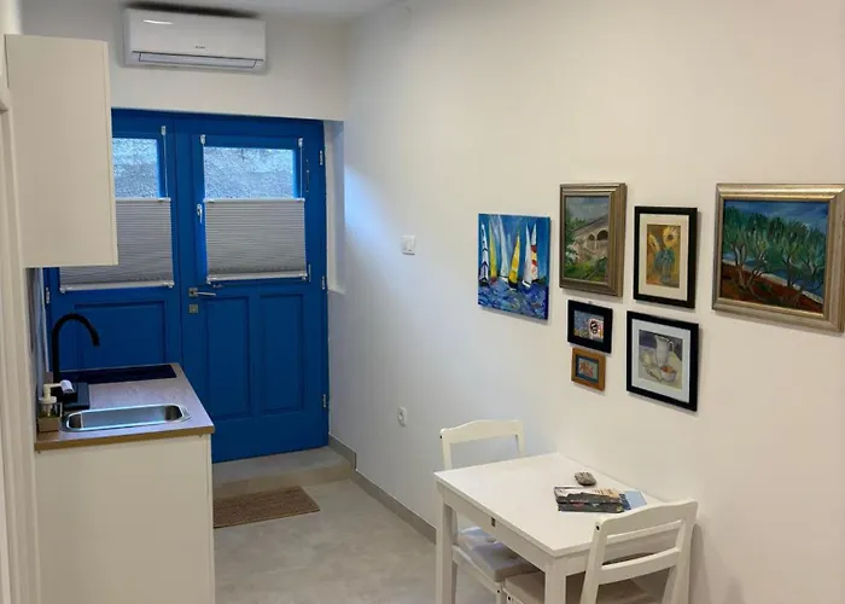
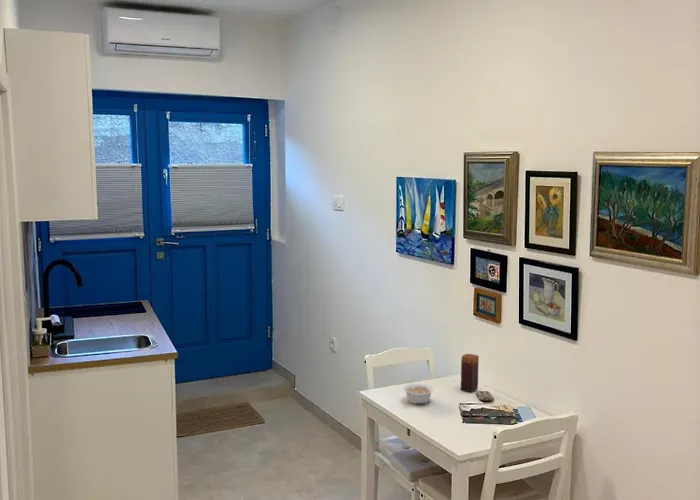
+ candle [460,353,480,393]
+ legume [402,383,435,405]
